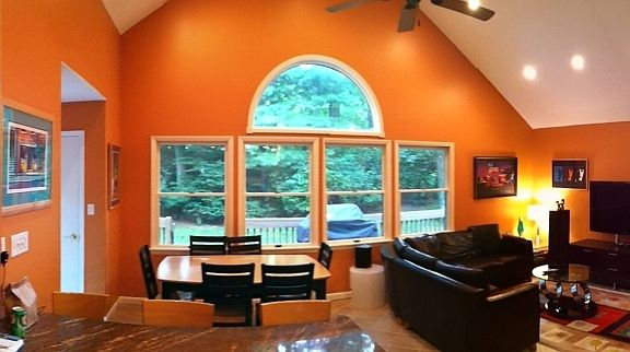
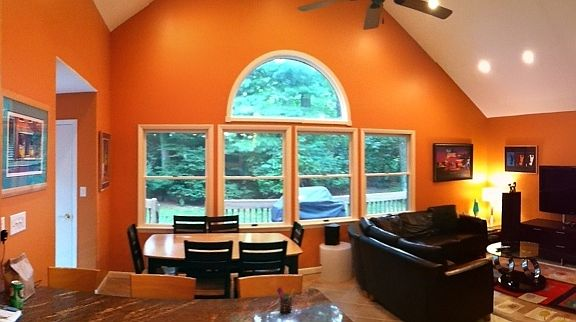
+ pen holder [276,286,296,315]
